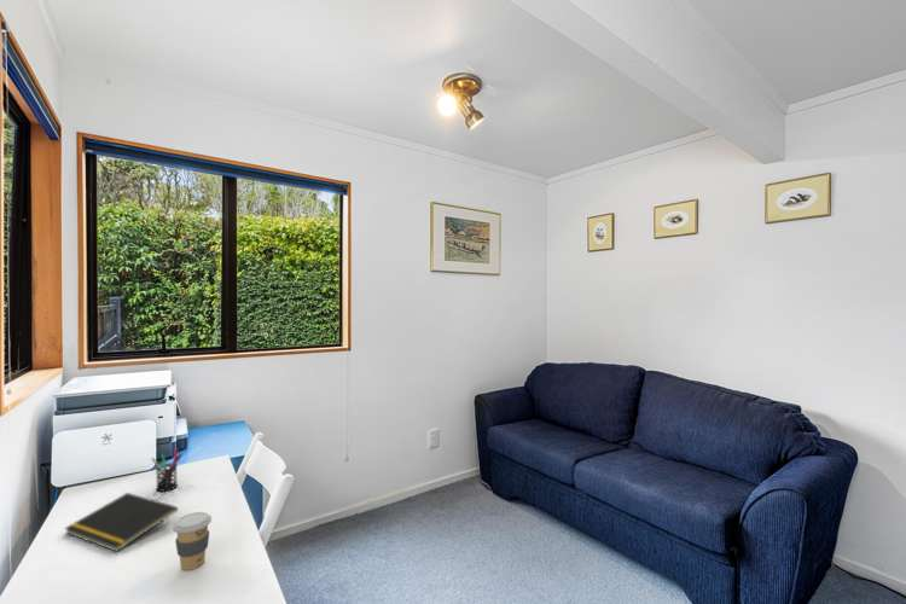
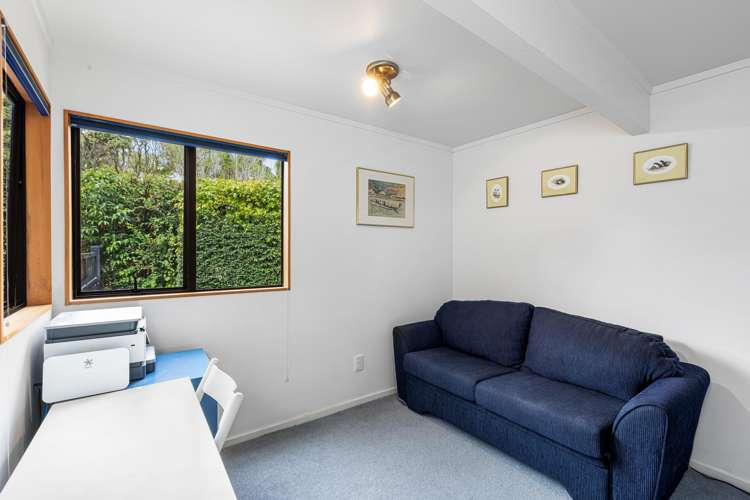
- coffee cup [172,511,213,571]
- pen holder [150,447,184,493]
- notepad [63,492,179,553]
